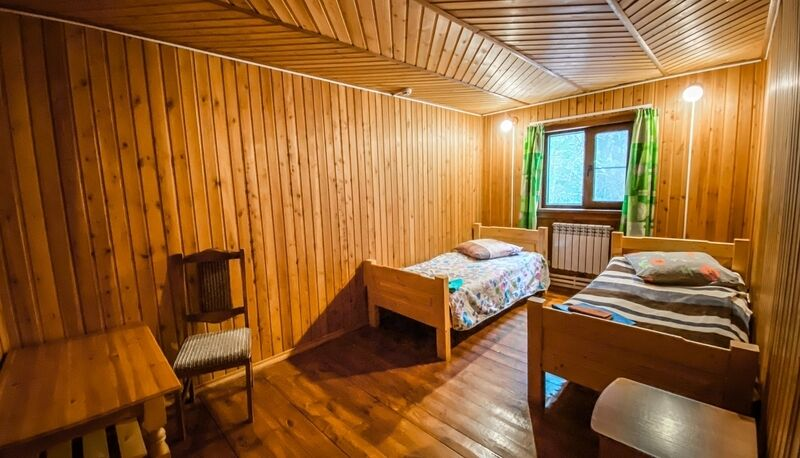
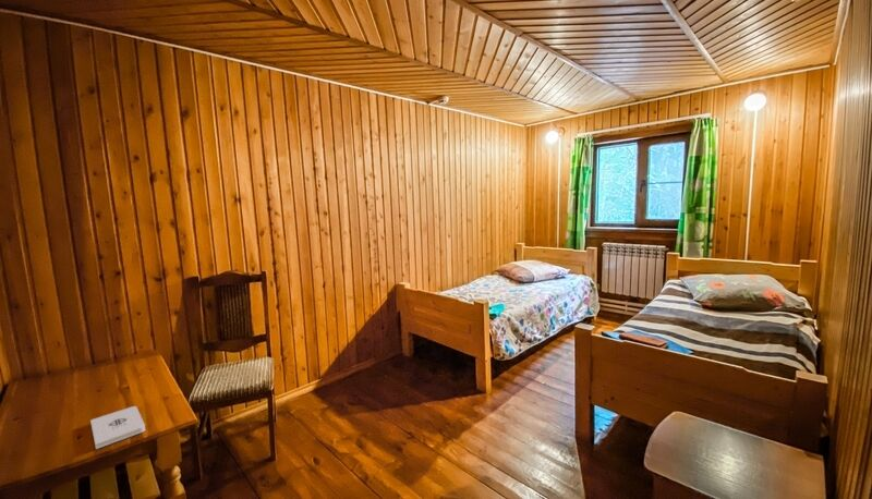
+ notepad [89,405,146,450]
